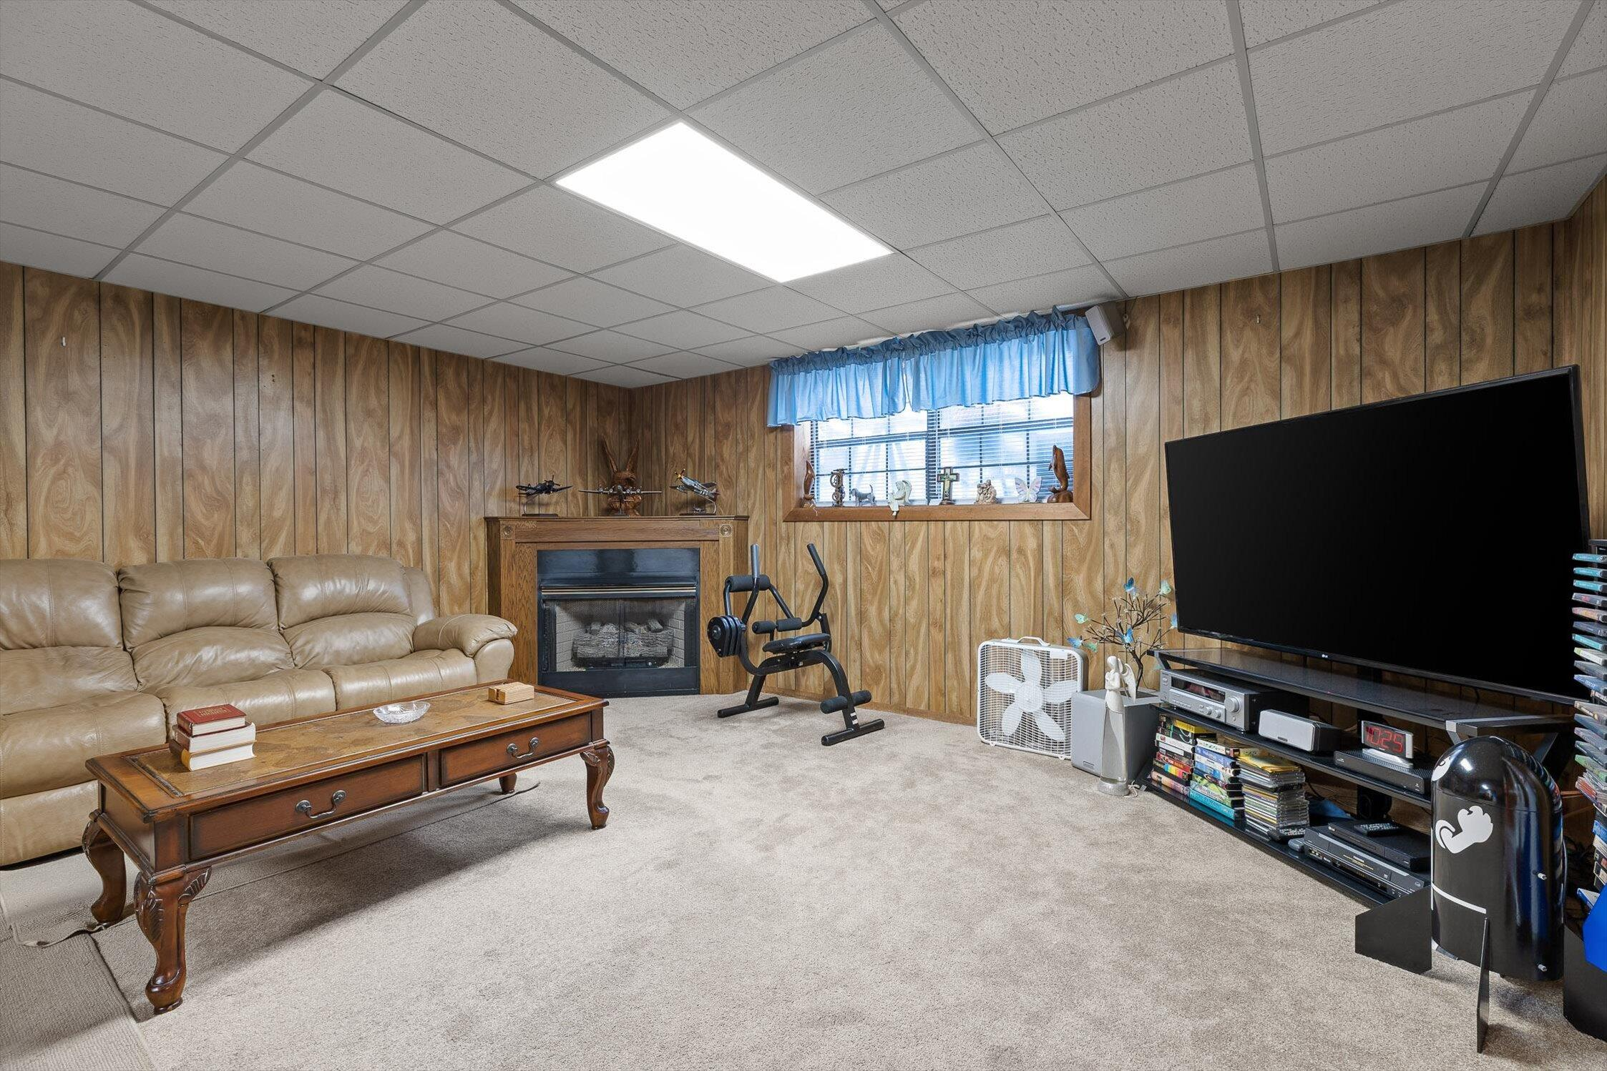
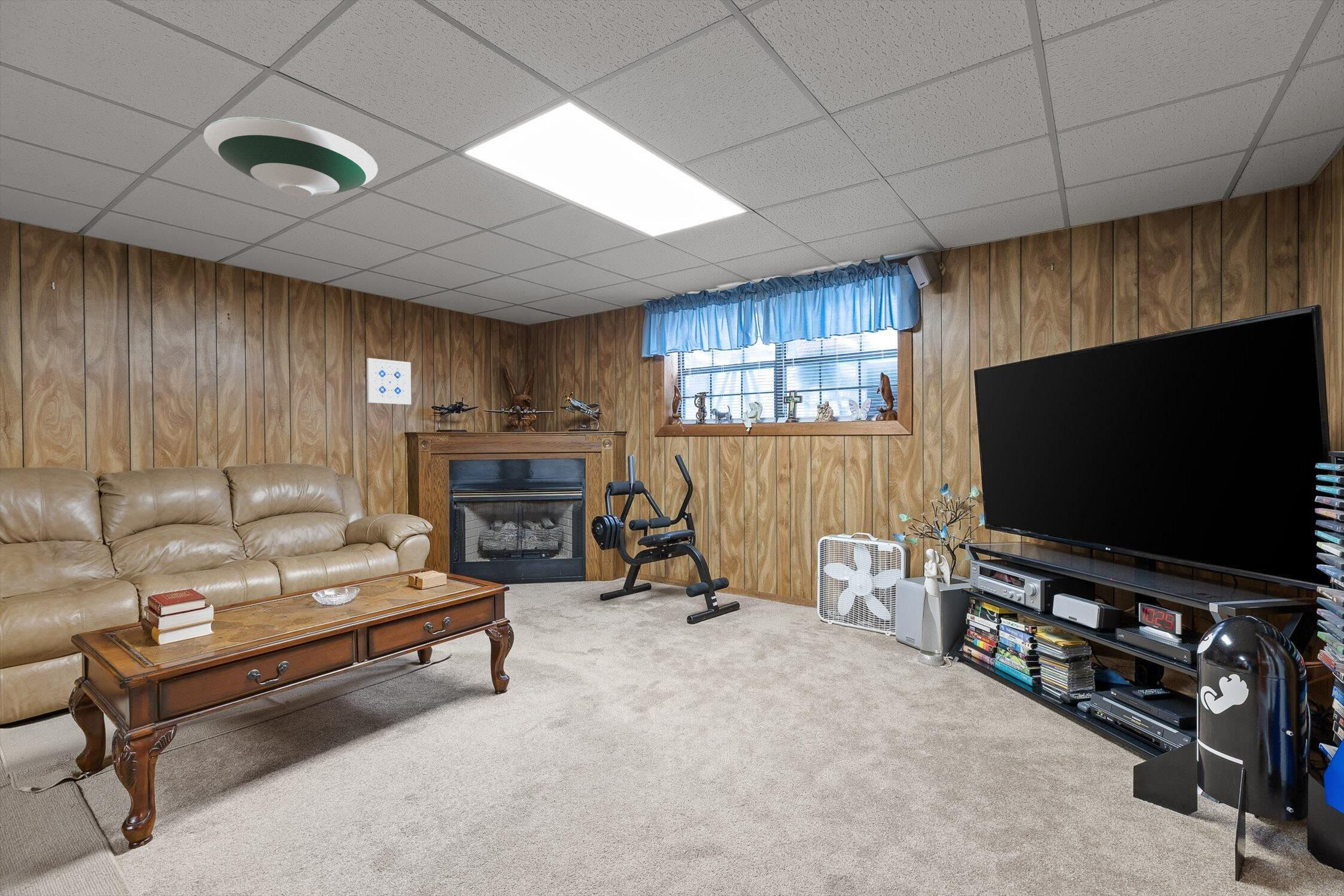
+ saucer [203,116,378,197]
+ wall art [367,358,412,405]
